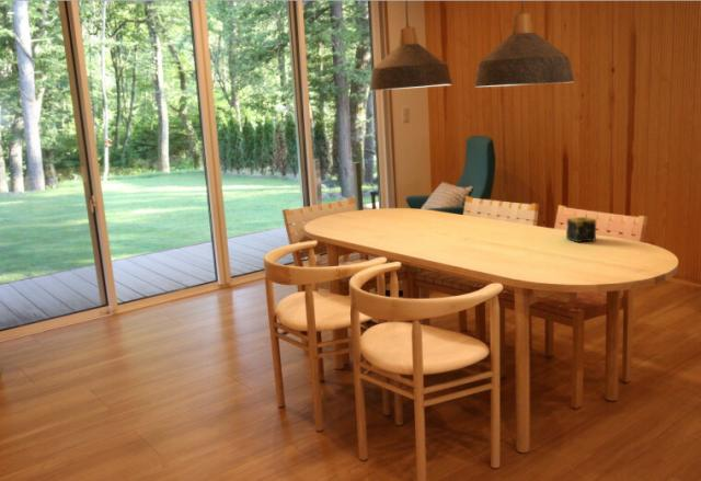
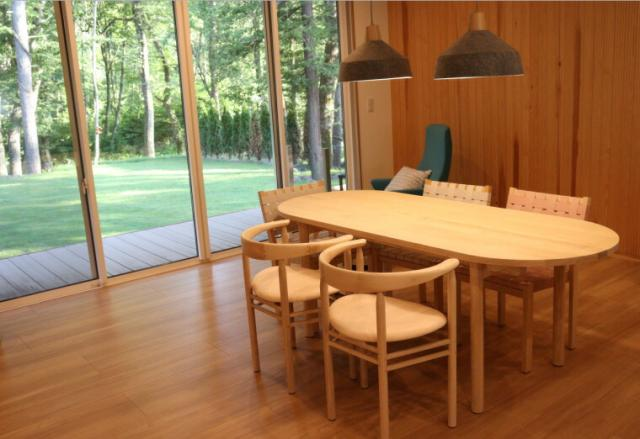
- candle [565,216,597,243]
